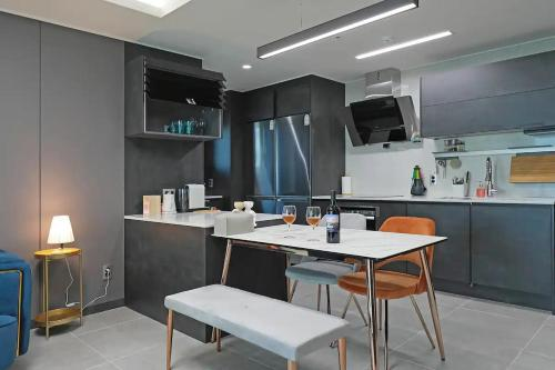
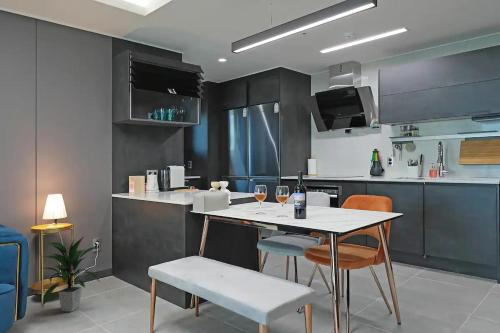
+ indoor plant [40,235,102,313]
